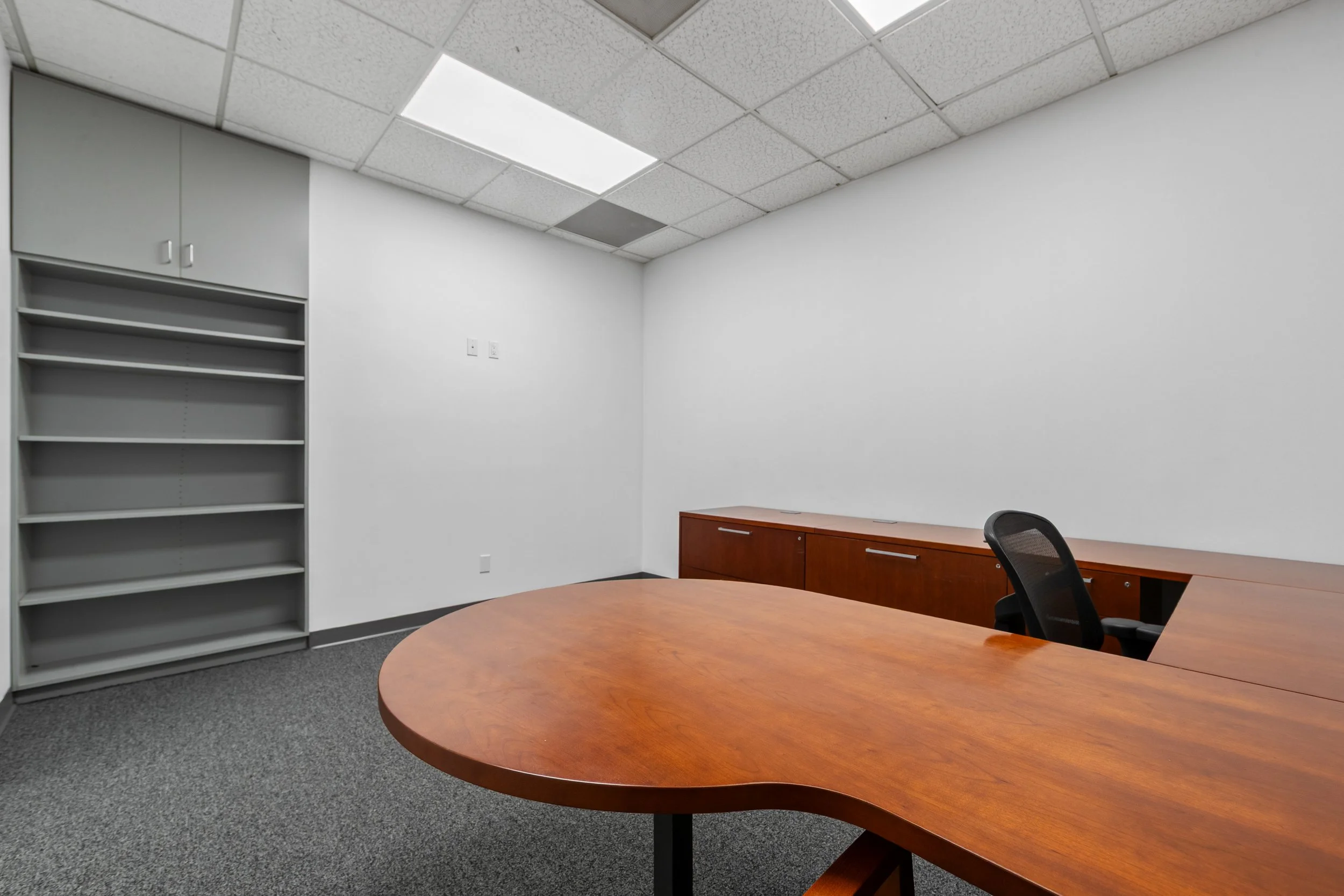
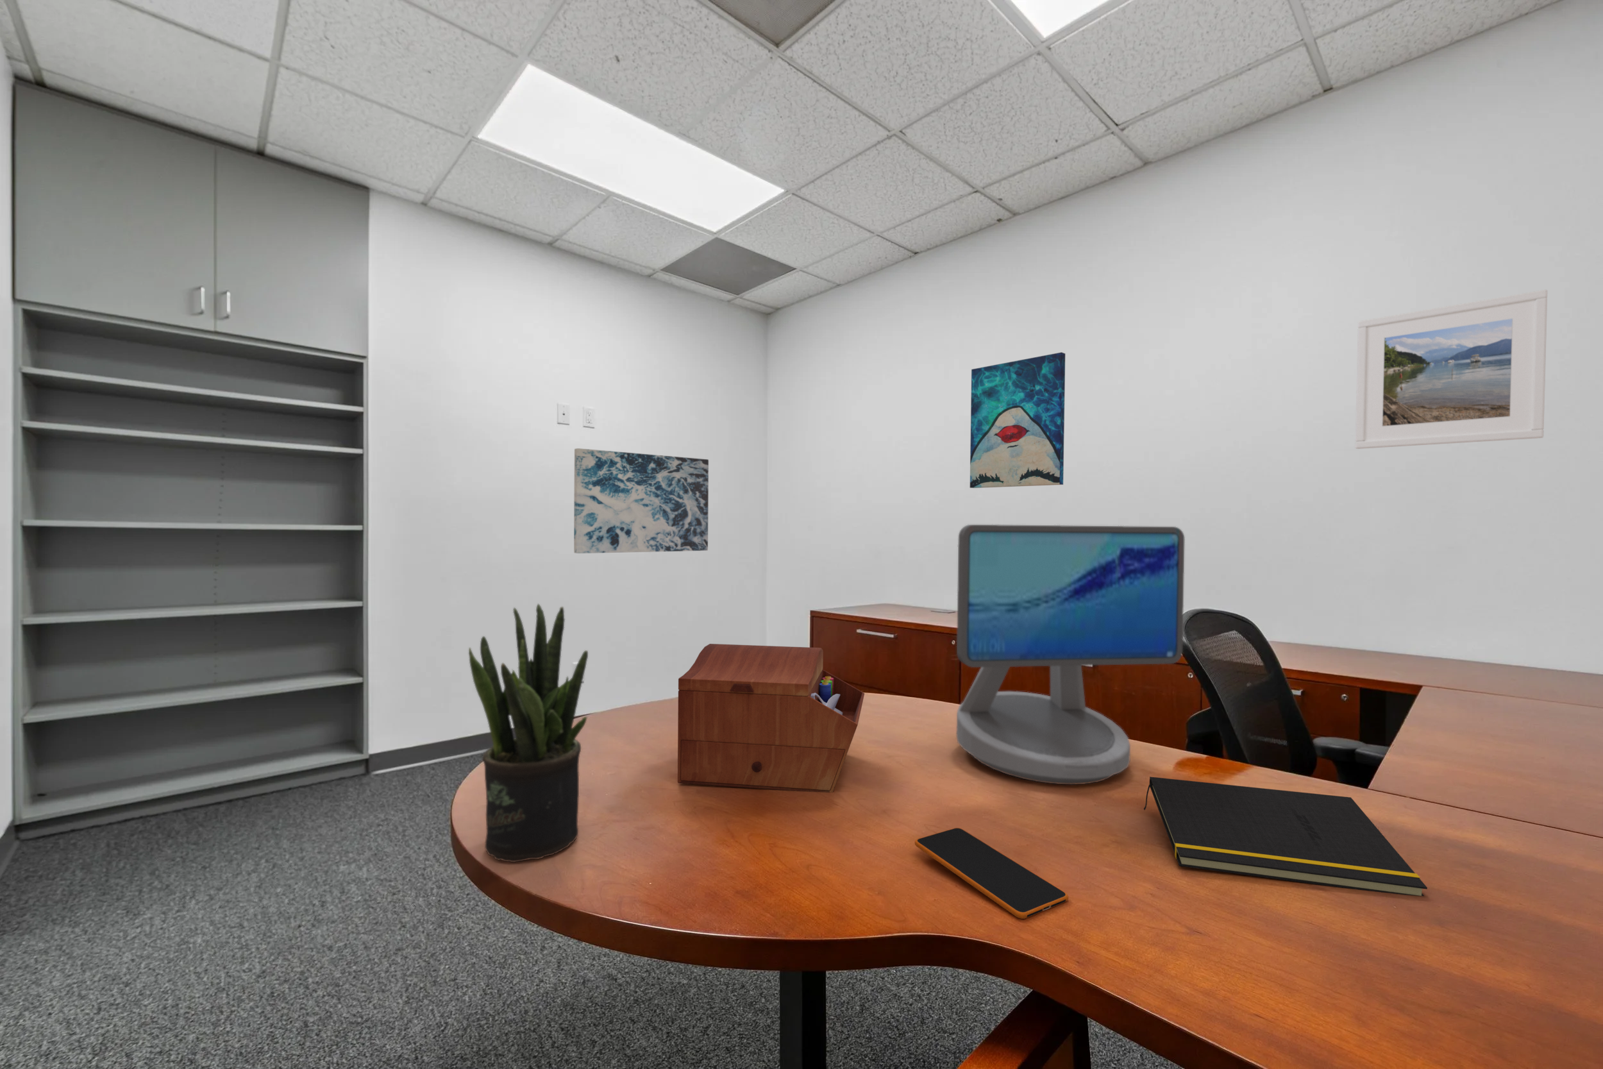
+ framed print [1355,289,1548,450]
+ smartphone [914,827,1069,920]
+ sewing box [677,643,865,793]
+ wall art [574,447,710,554]
+ potted plant [468,603,589,863]
+ wall art [970,352,1065,489]
+ computer monitor [957,524,1184,785]
+ notepad [1144,776,1428,896]
